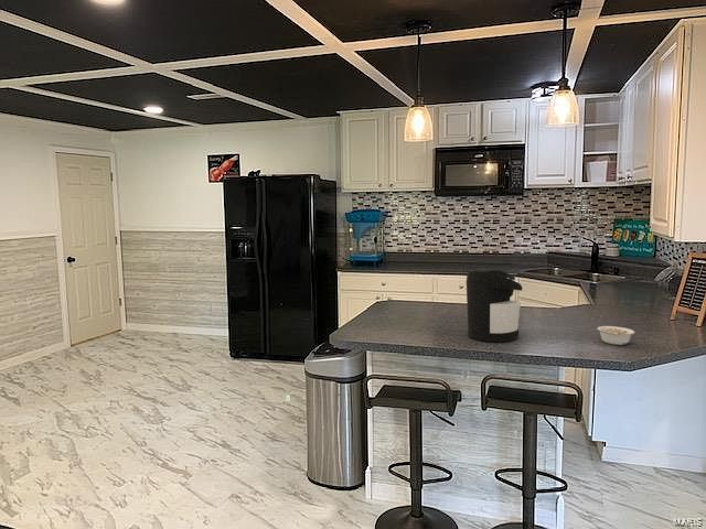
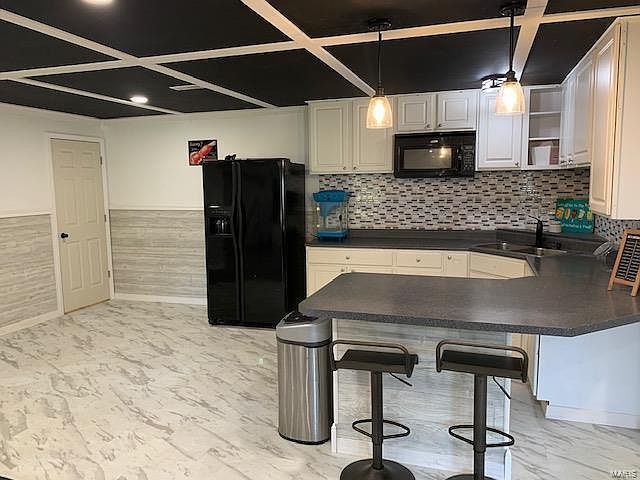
- coffee maker [466,268,523,343]
- legume [597,325,635,346]
